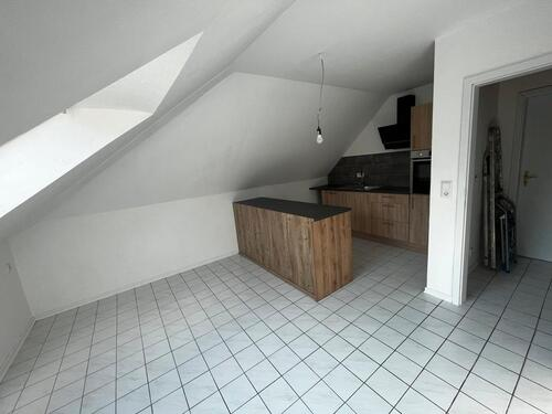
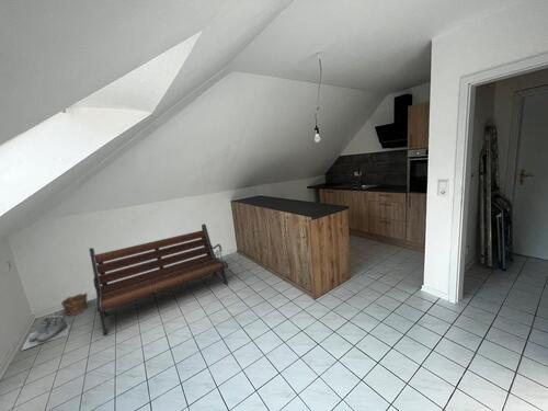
+ bench [88,222,229,335]
+ boots [21,315,71,351]
+ clay pot [60,292,89,317]
